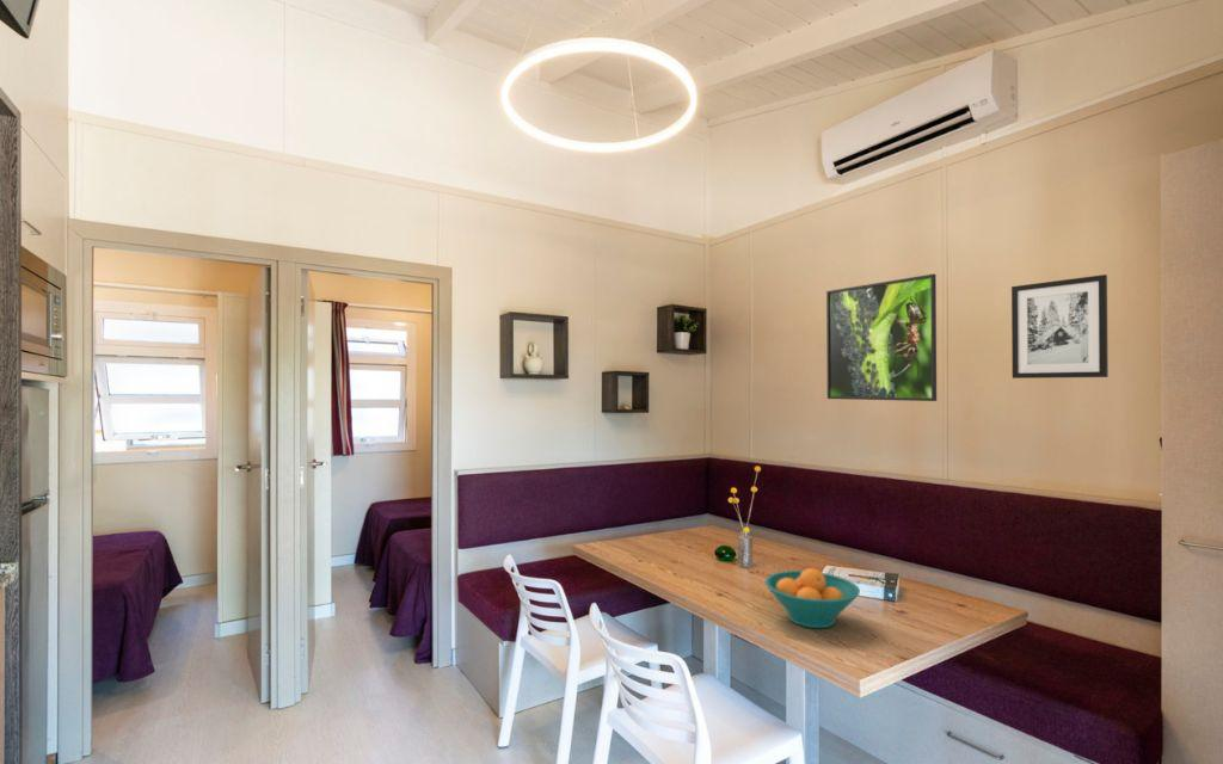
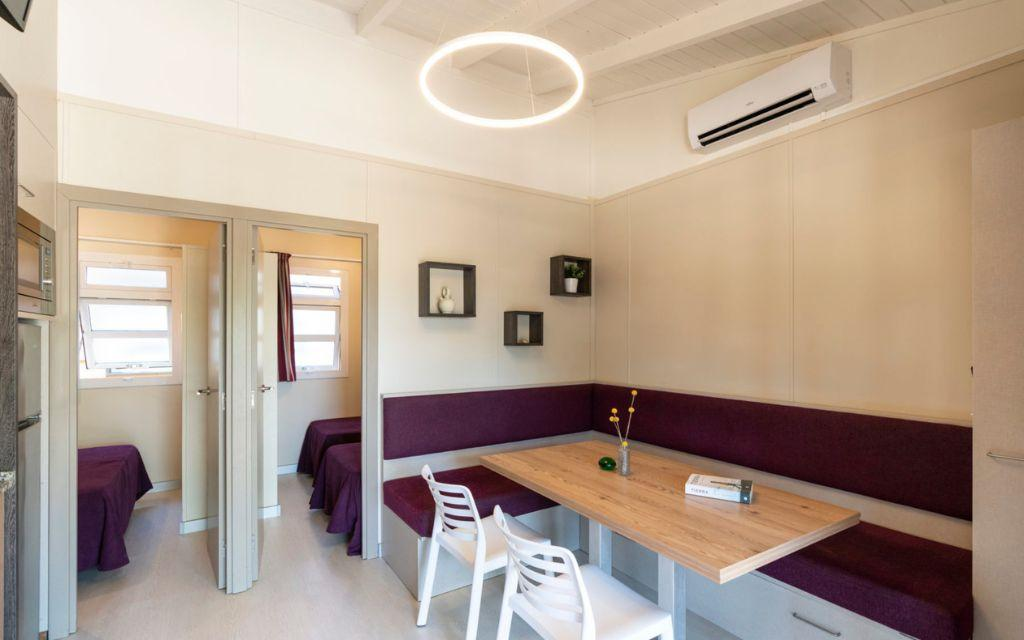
- fruit bowl [764,567,861,629]
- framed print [825,273,938,402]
- wall art [1010,273,1110,380]
